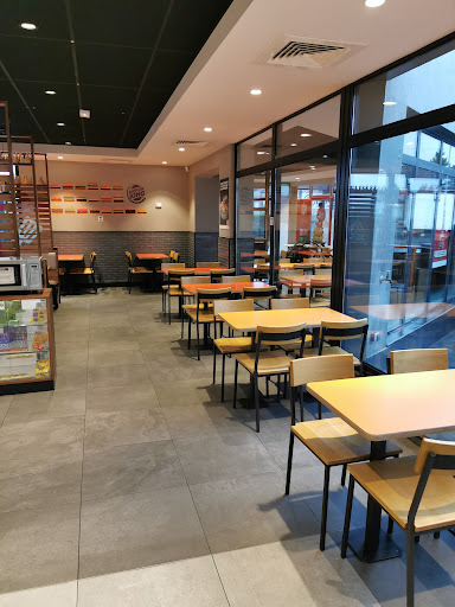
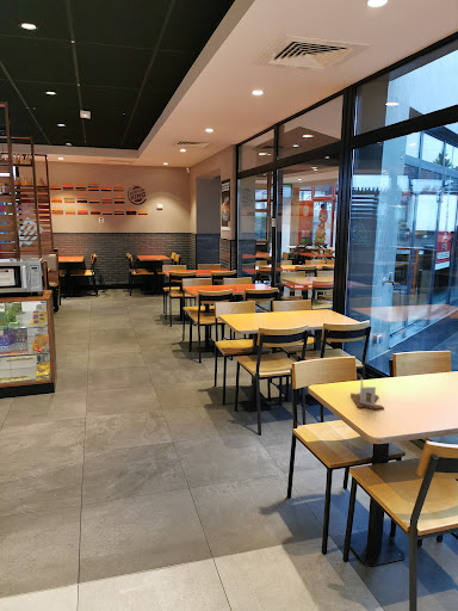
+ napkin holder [349,376,385,412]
